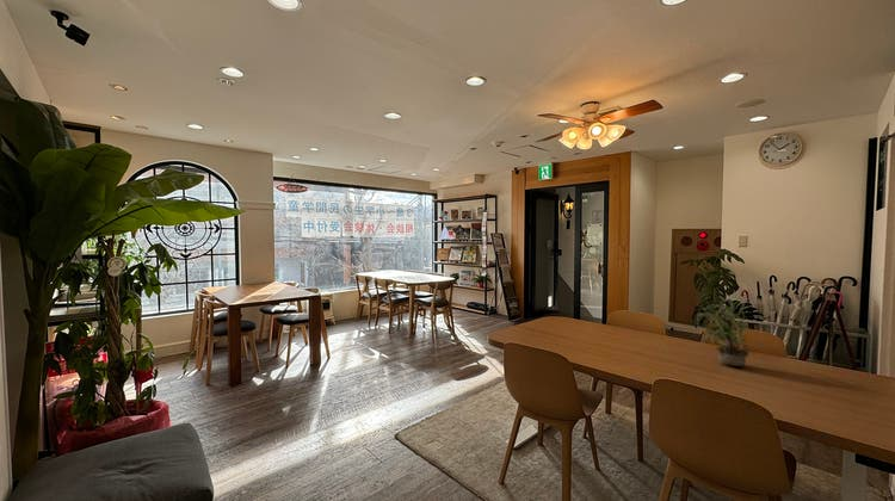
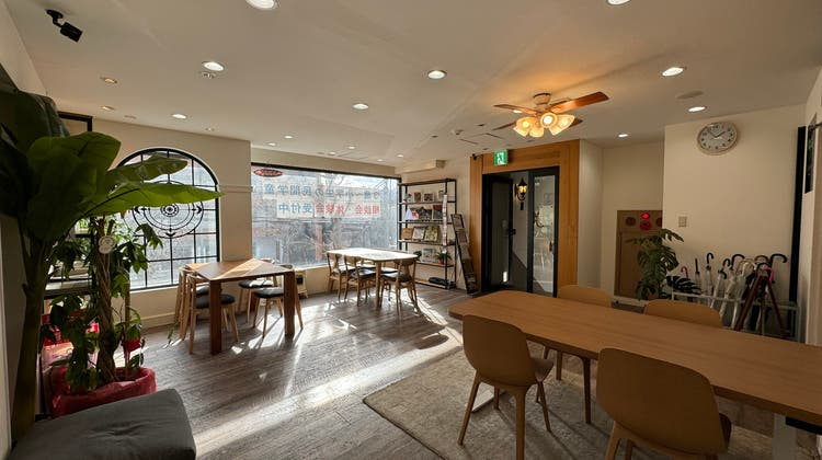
- potted plant [697,296,759,367]
